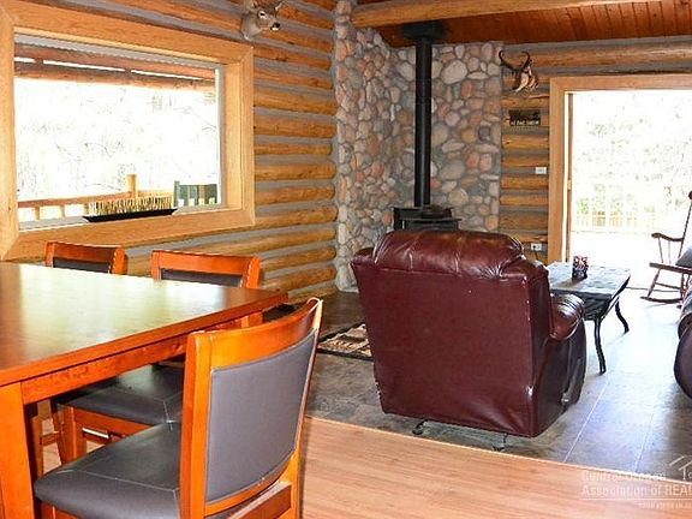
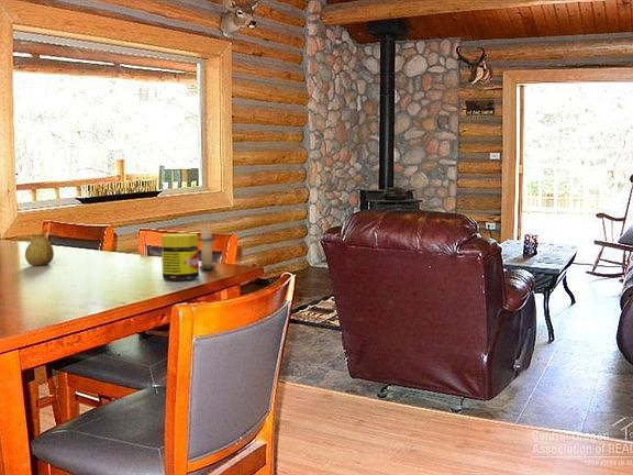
+ fruit [24,229,55,267]
+ jar [160,232,200,281]
+ candle [198,223,218,270]
